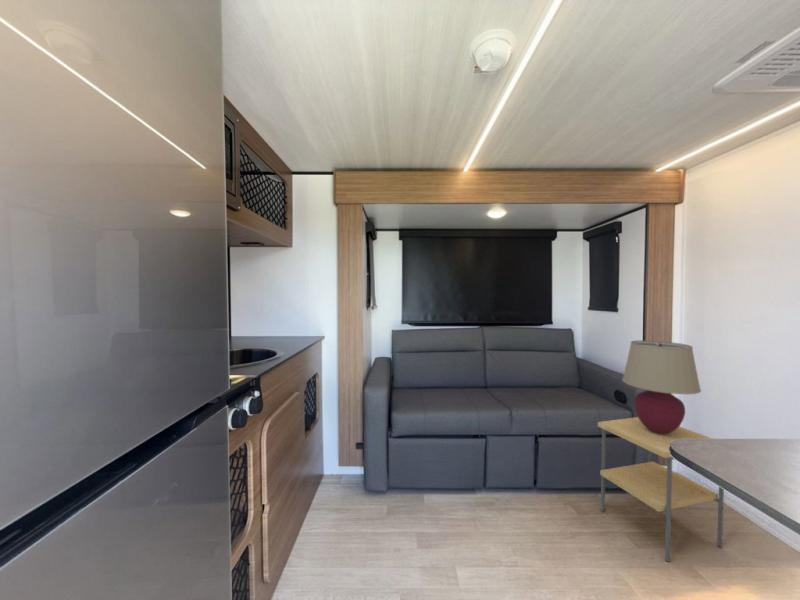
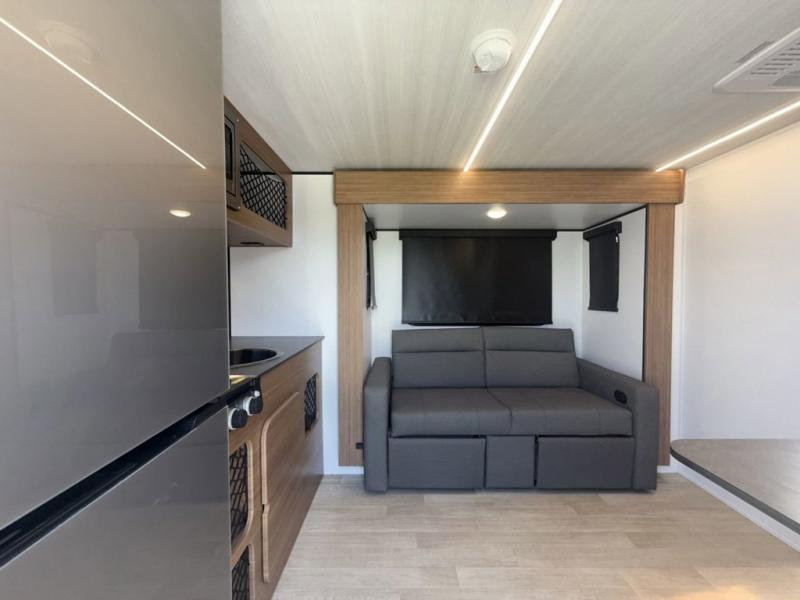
- side table [597,416,725,562]
- table lamp [621,340,702,434]
